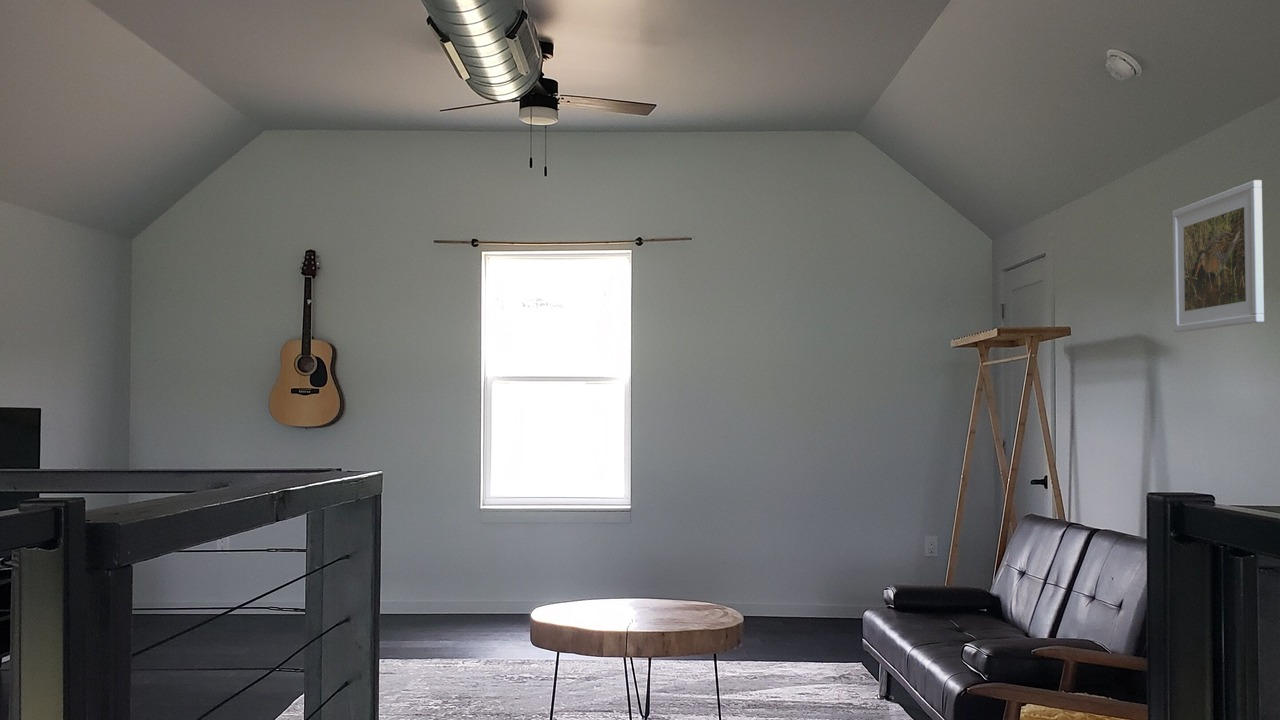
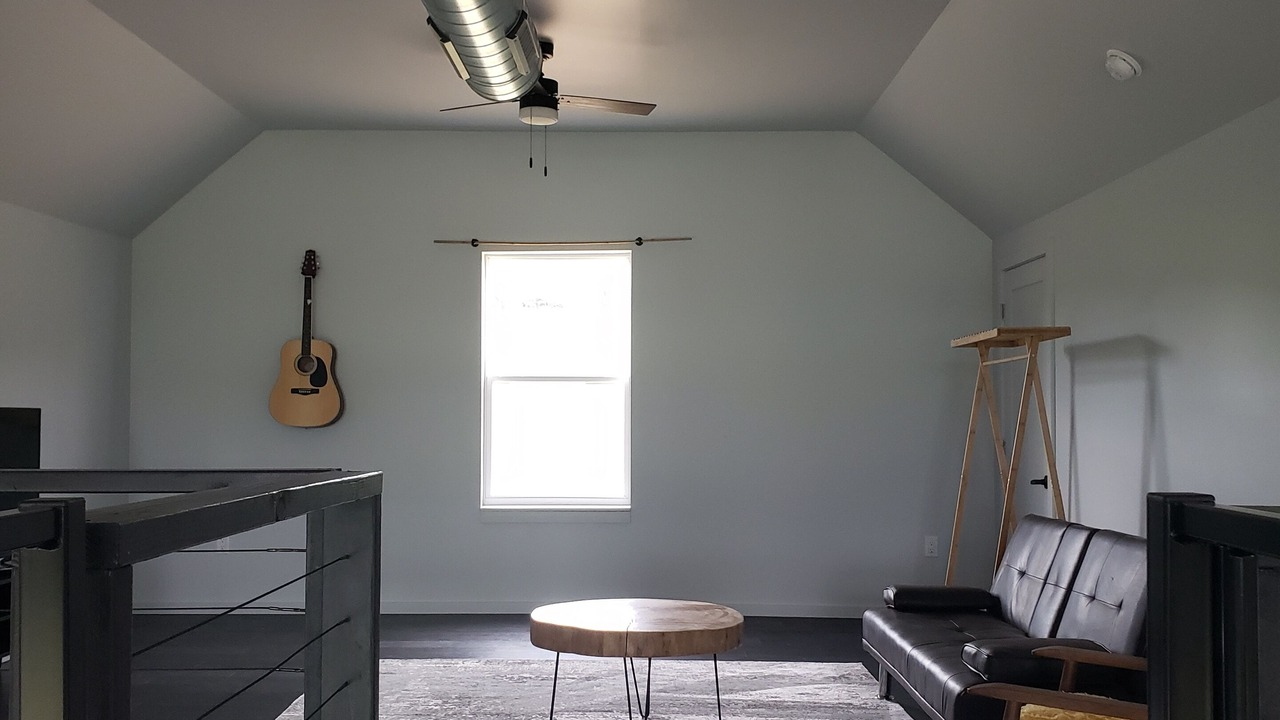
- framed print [1172,179,1265,333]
